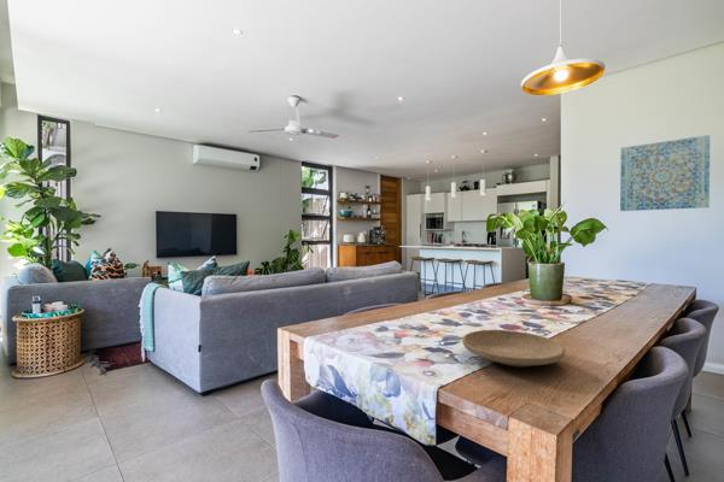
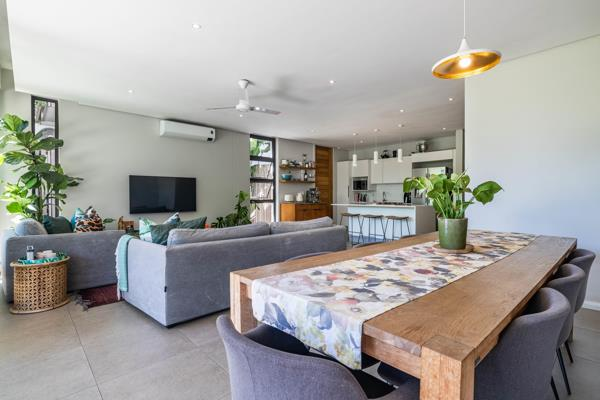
- plate [461,329,567,368]
- wall art [619,134,711,212]
